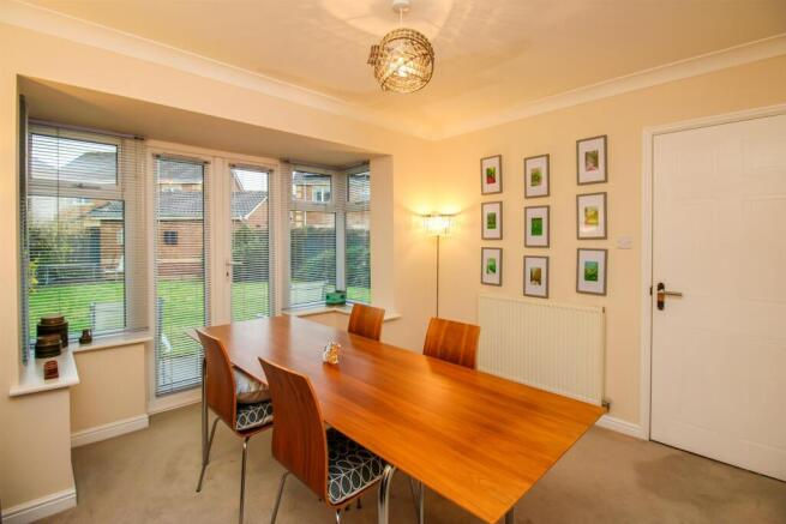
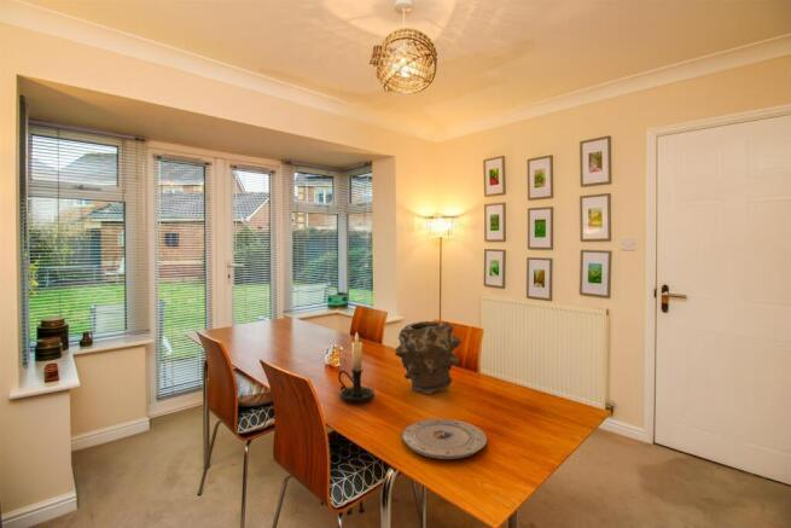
+ plate [401,418,488,460]
+ vase [394,320,463,395]
+ candle holder [337,331,376,404]
